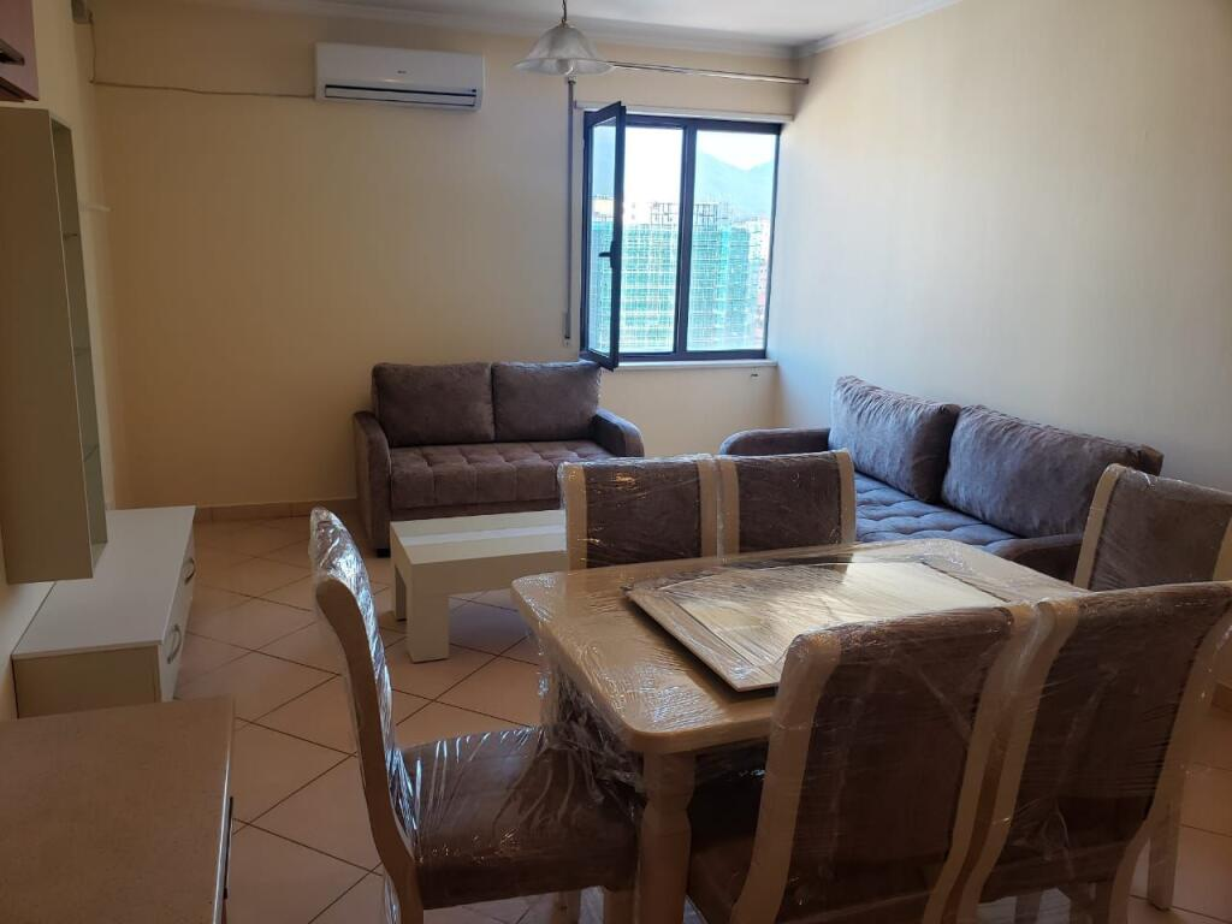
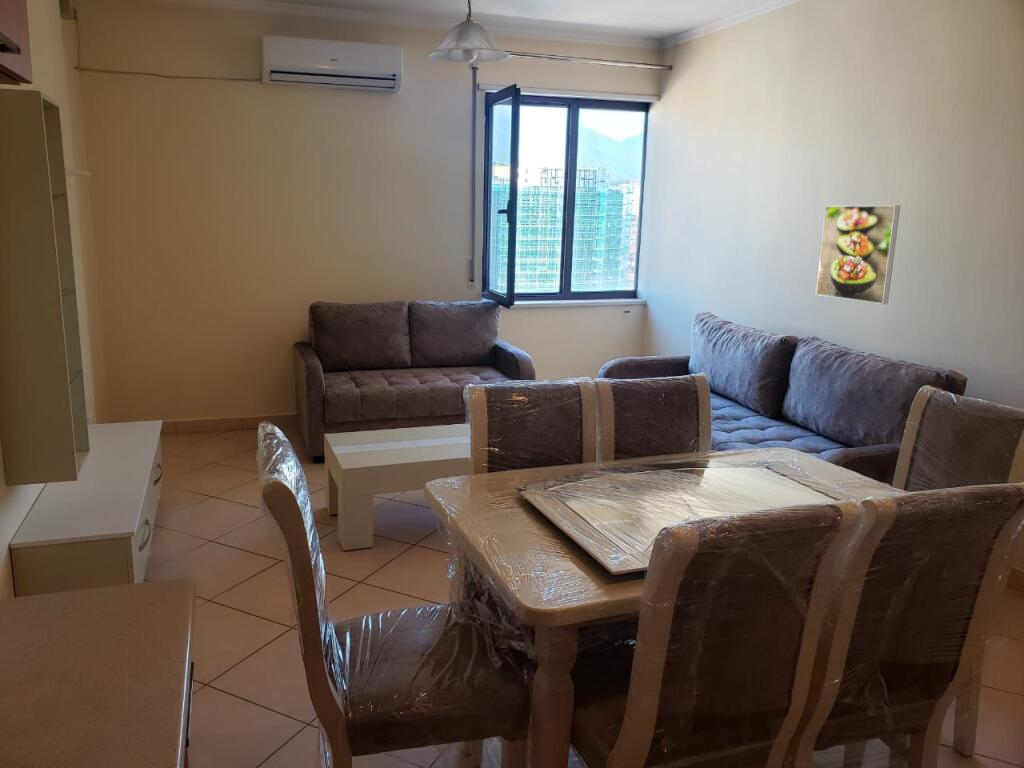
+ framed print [815,204,901,305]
